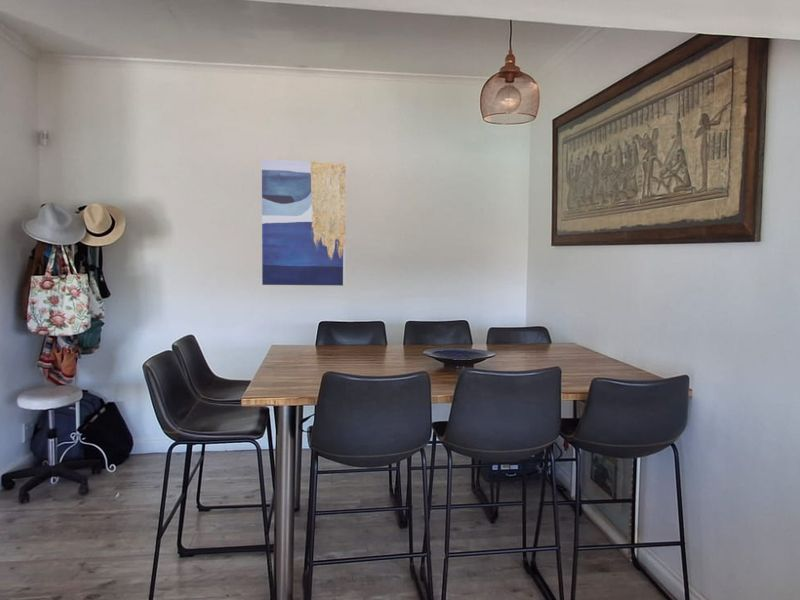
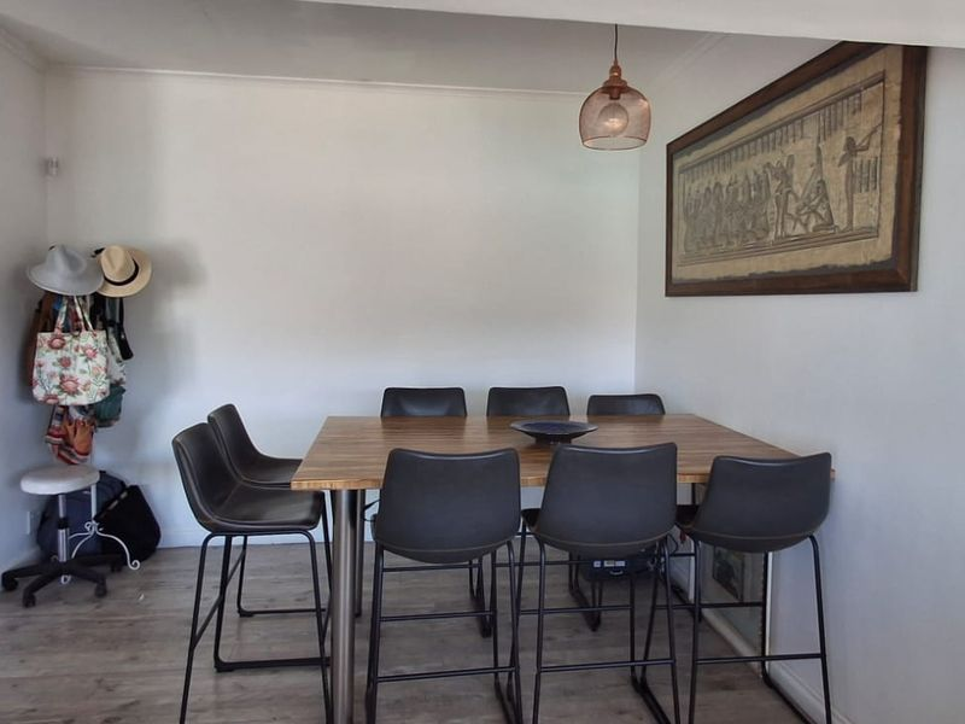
- wall art [261,159,347,287]
